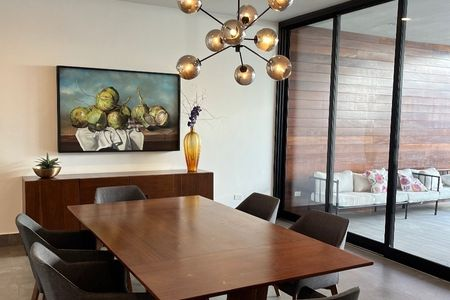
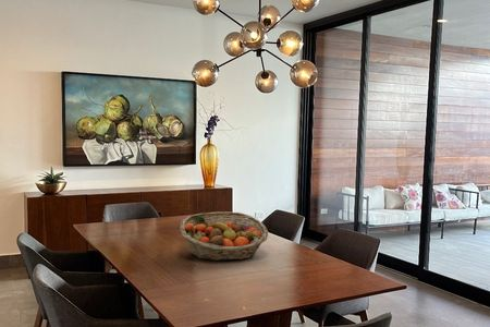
+ fruit basket [180,210,269,262]
